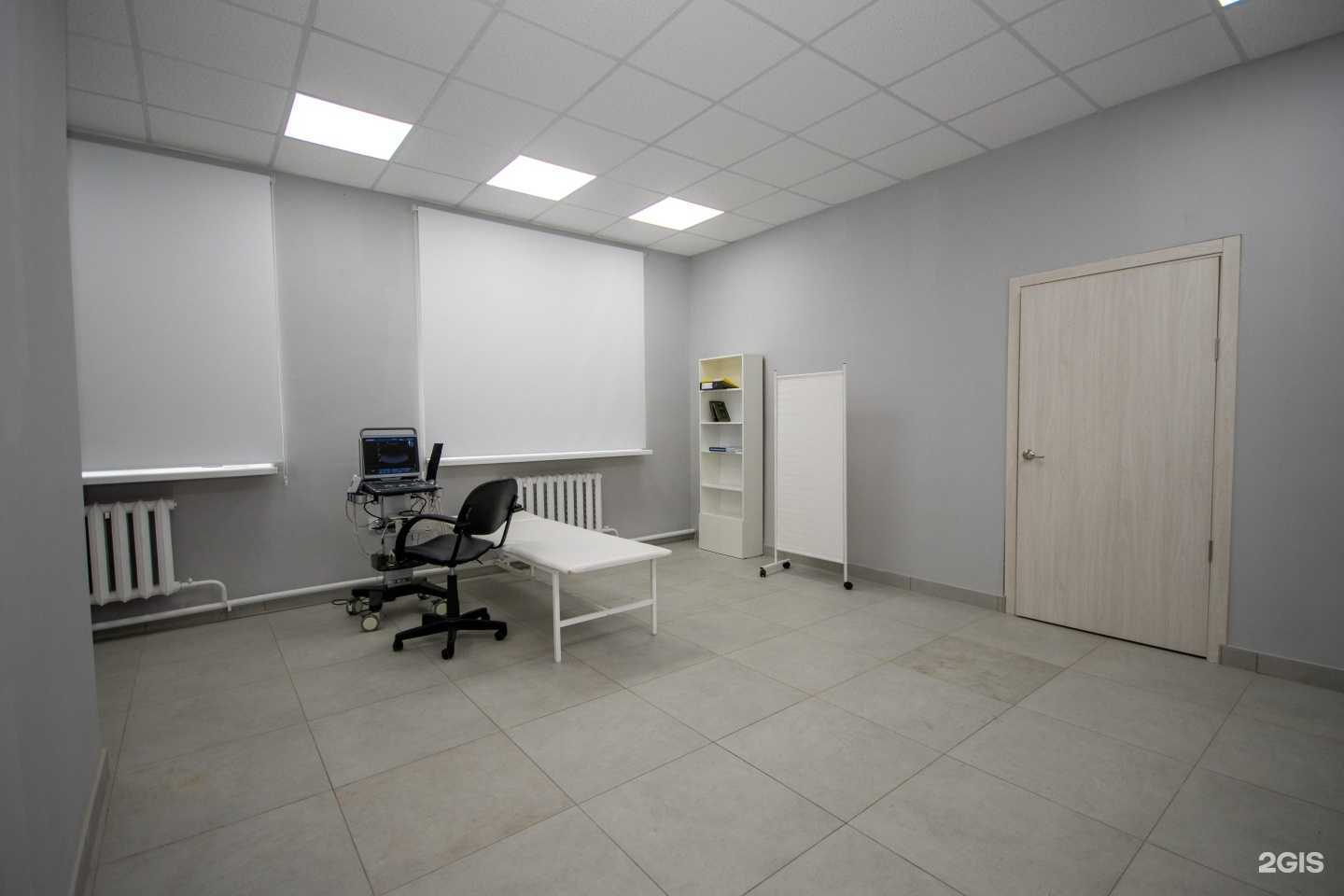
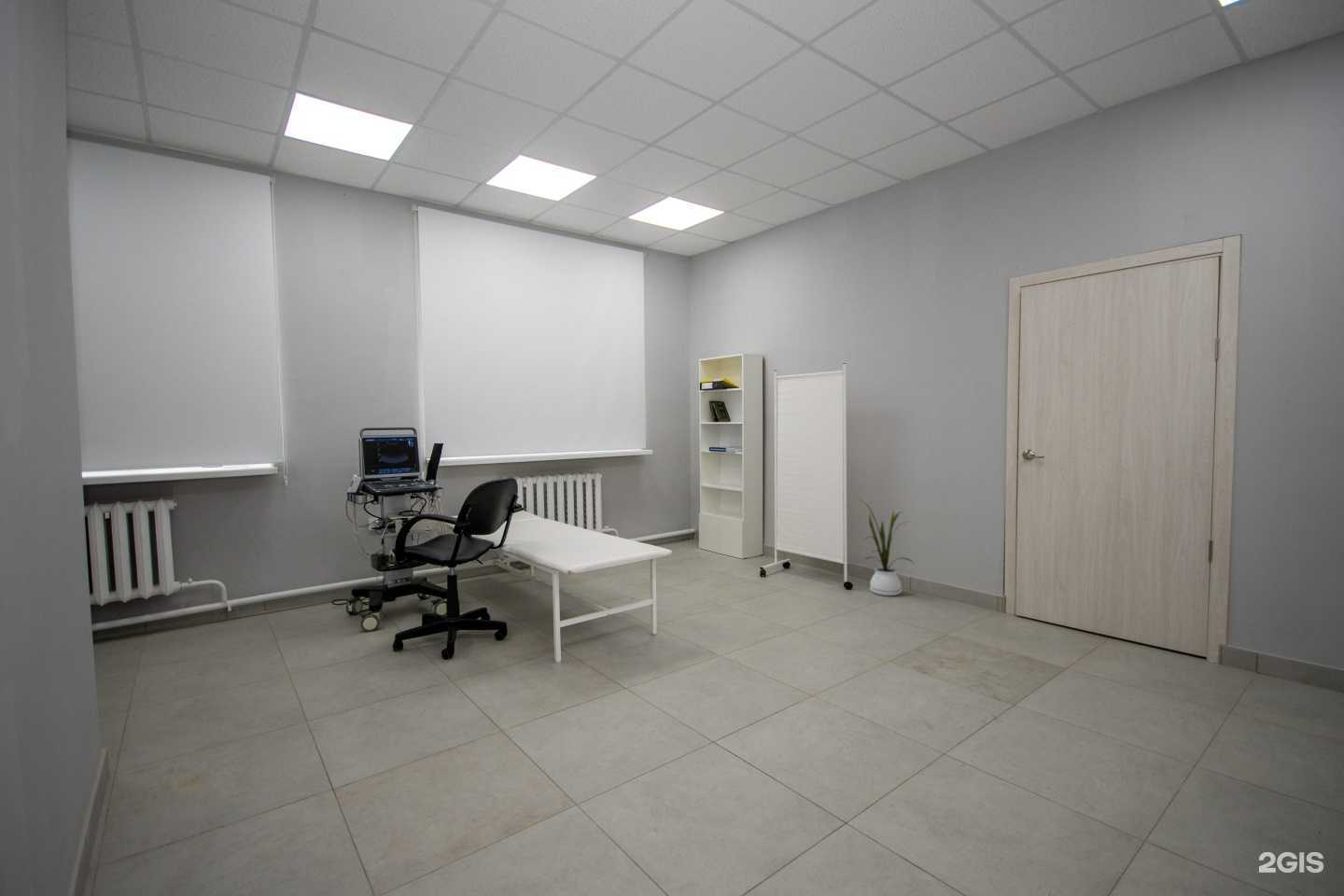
+ house plant [856,497,917,596]
